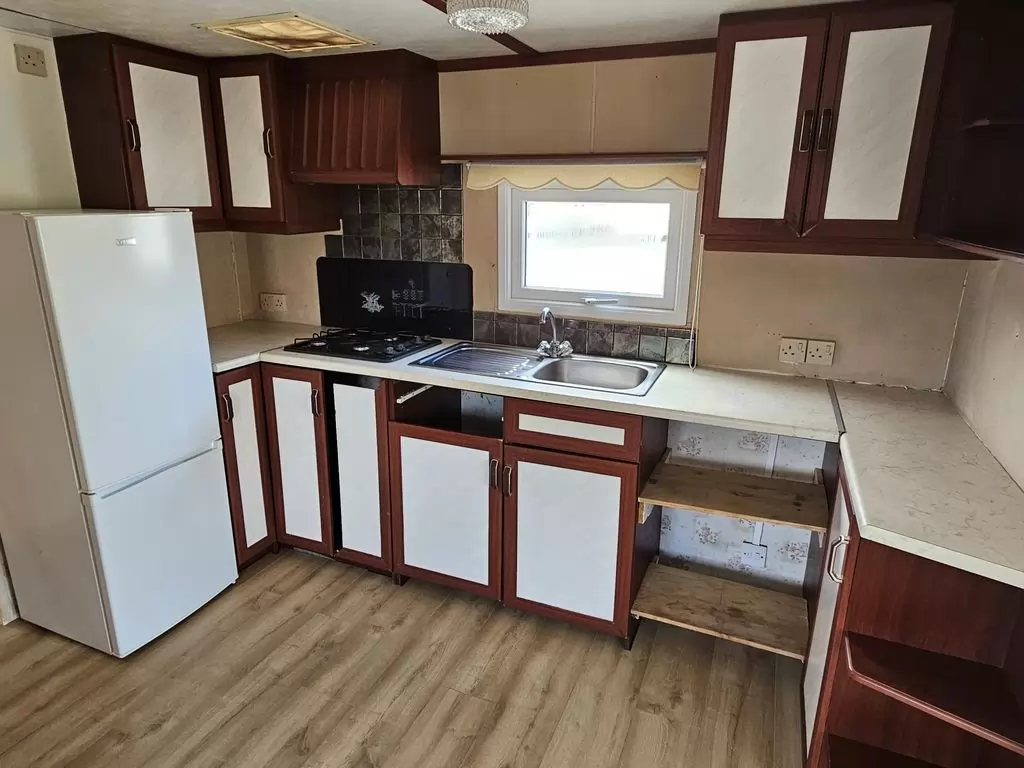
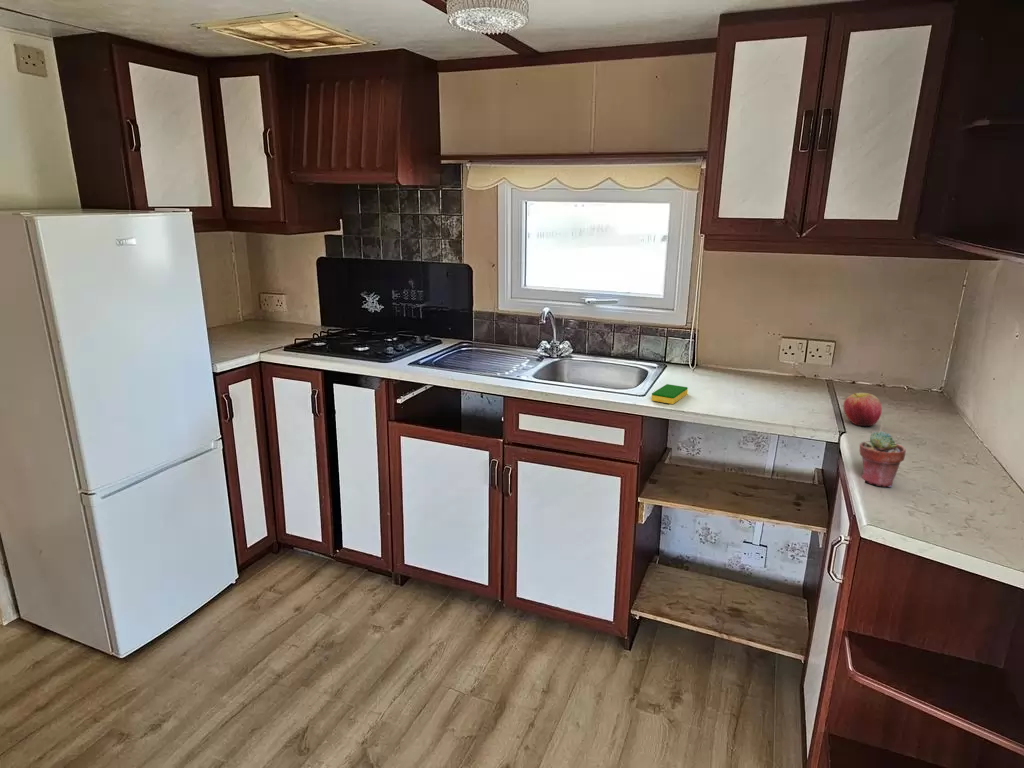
+ apple [842,392,883,427]
+ potted succulent [858,430,907,488]
+ dish sponge [650,383,689,405]
